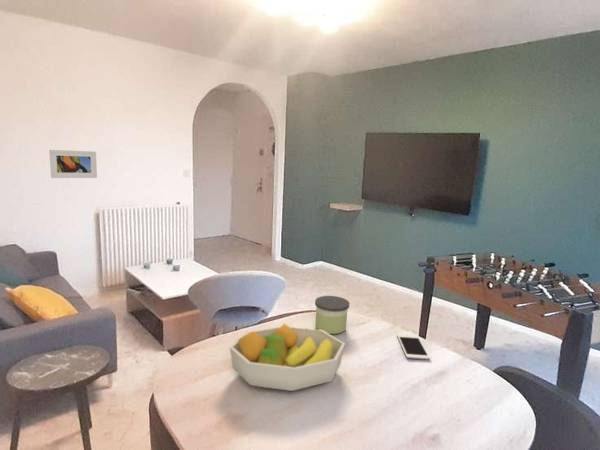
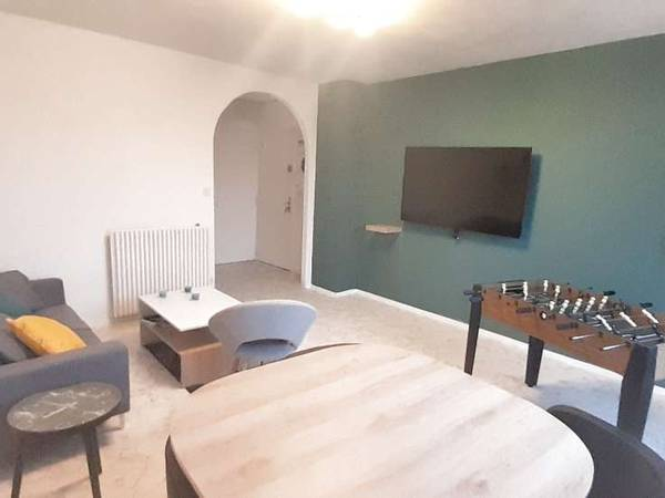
- candle [314,295,350,335]
- cell phone [396,333,431,360]
- fruit bowl [229,323,346,392]
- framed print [48,149,98,179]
